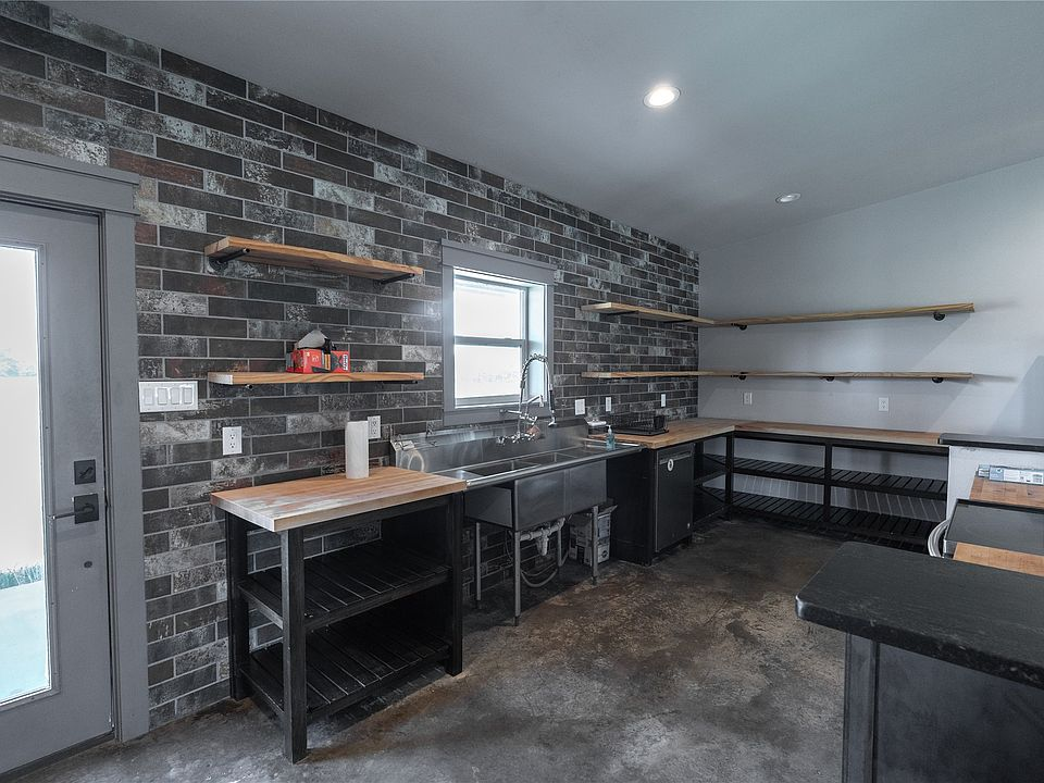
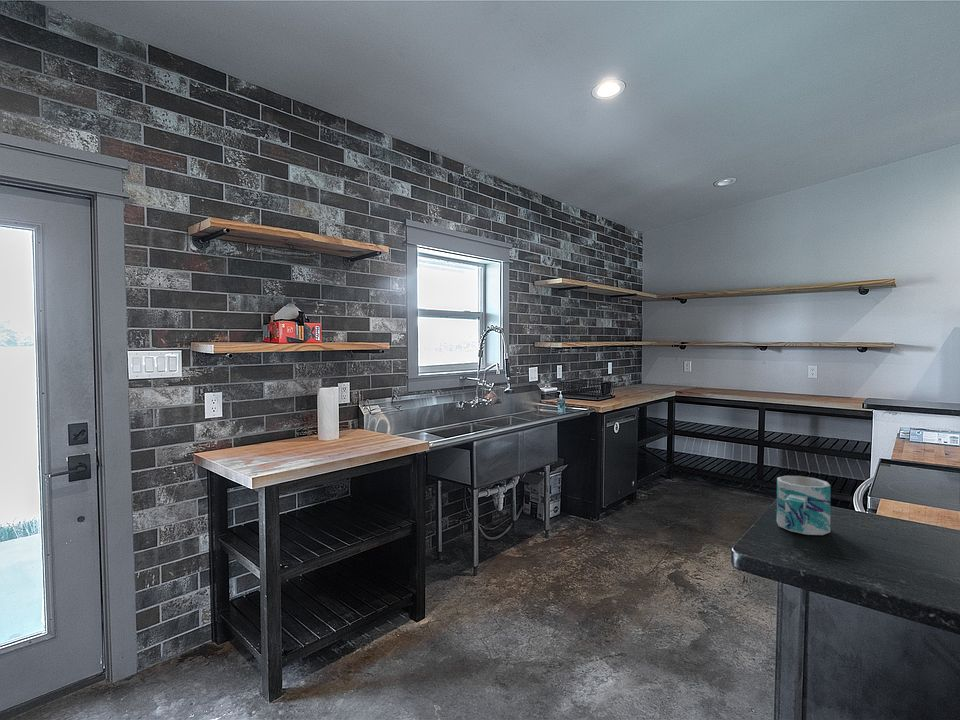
+ mug [776,475,832,536]
